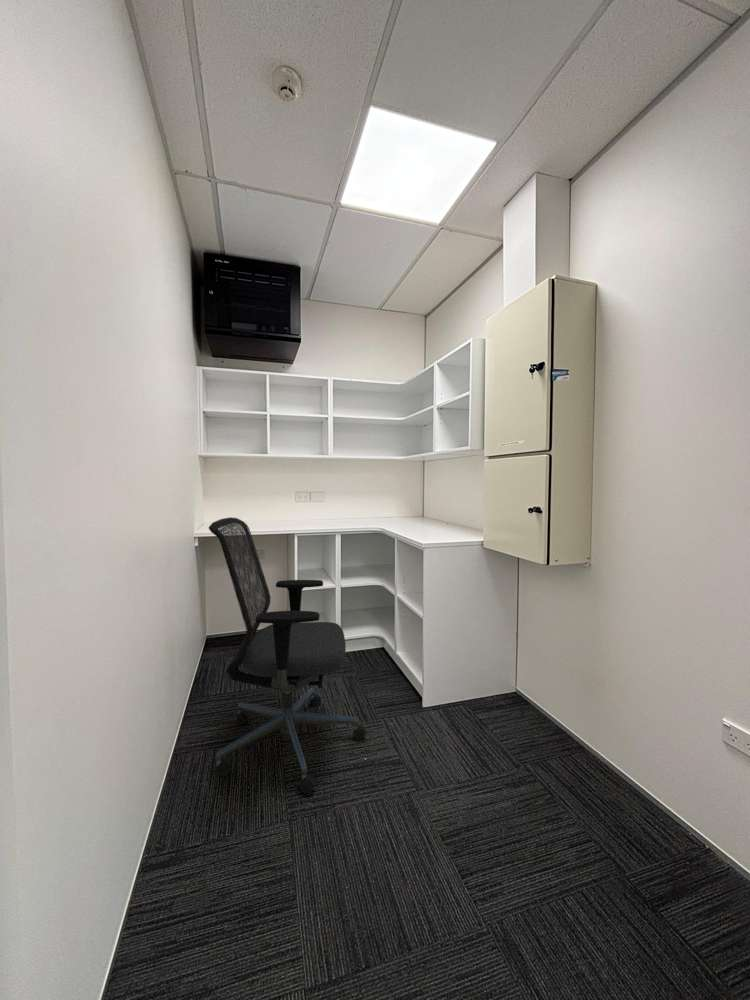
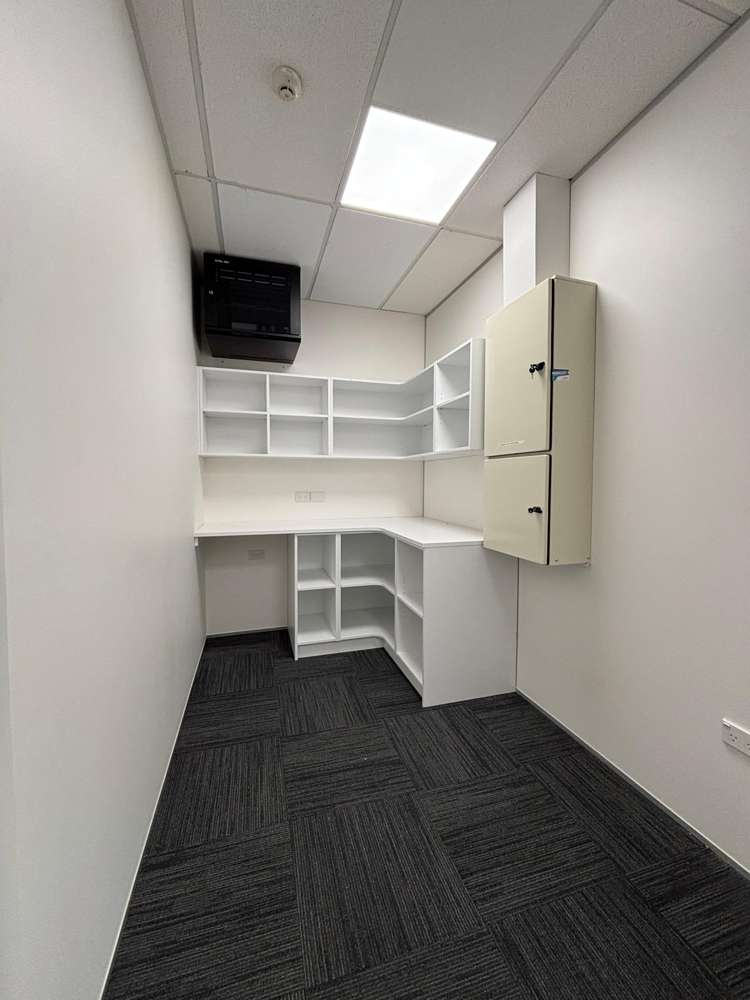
- office chair [208,516,367,795]
